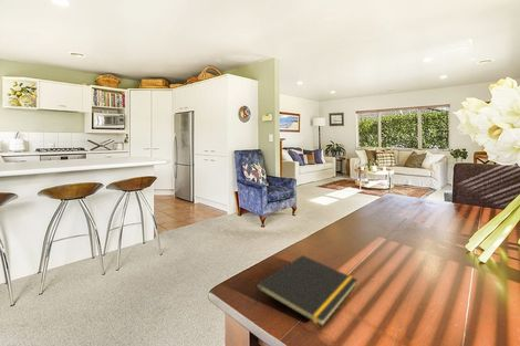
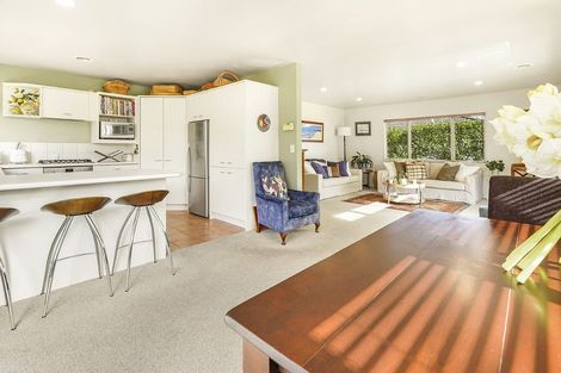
- notepad [254,254,358,327]
